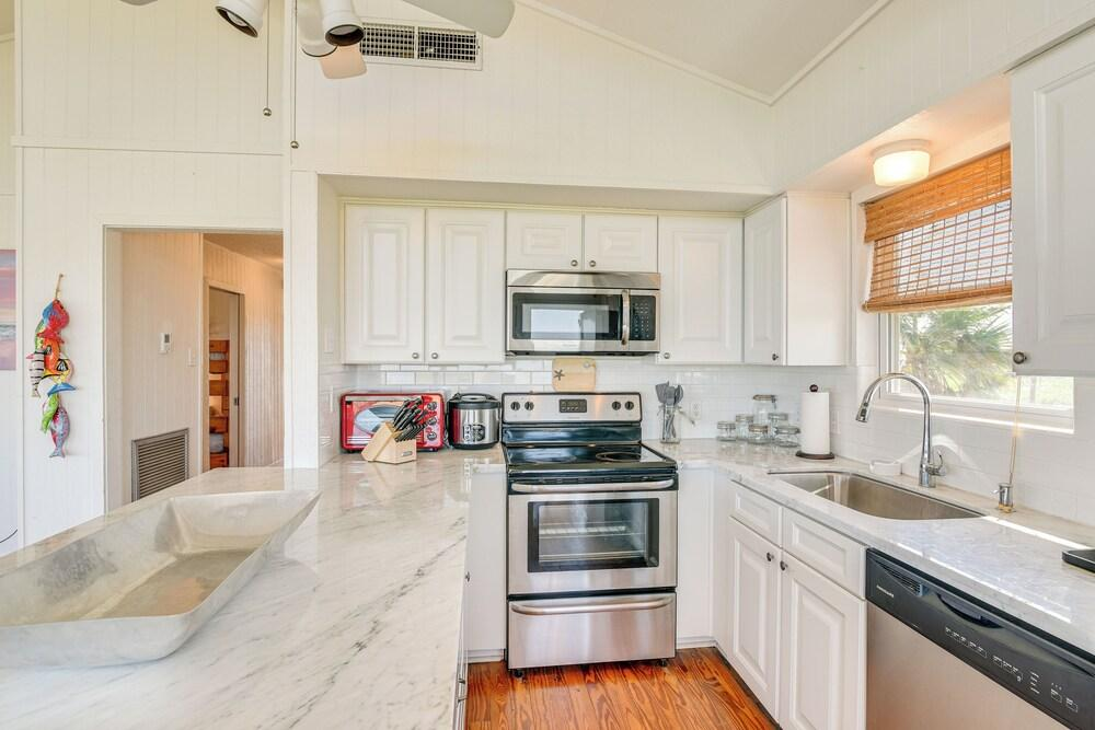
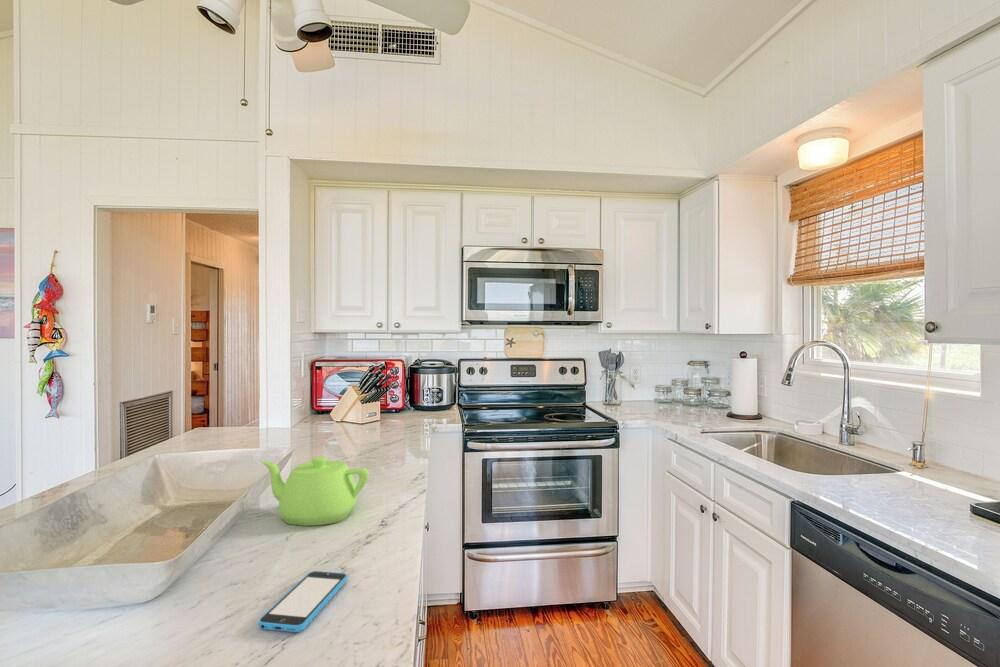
+ teapot [260,455,370,527]
+ smartphone [258,570,348,633]
